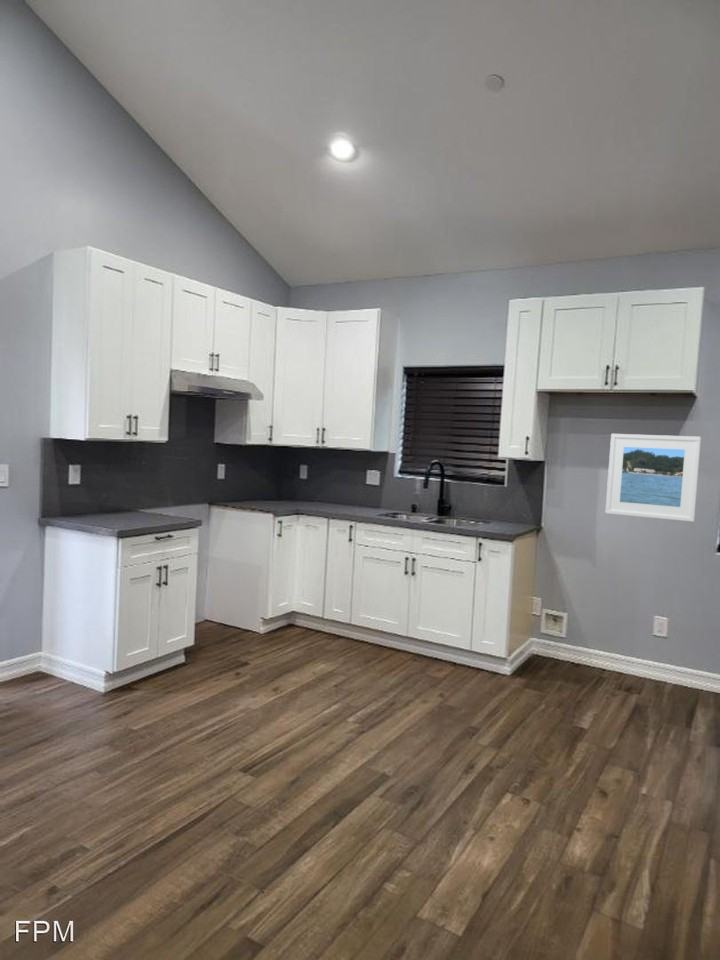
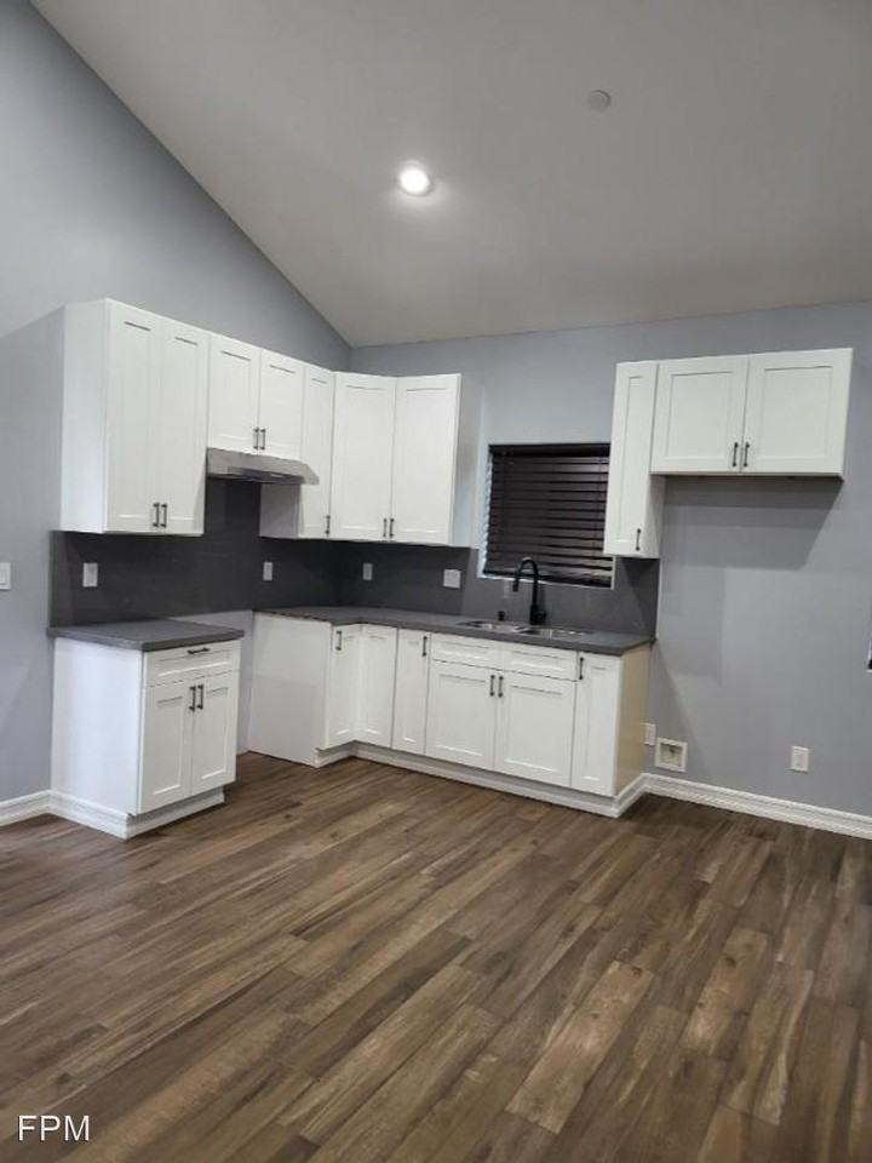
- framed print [604,433,702,523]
